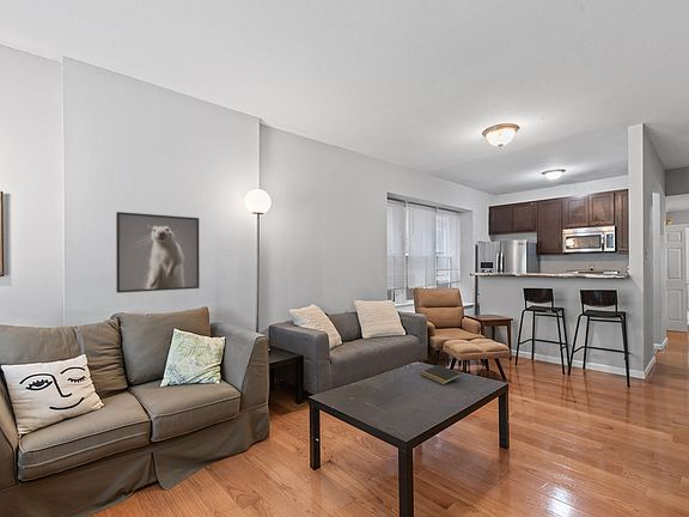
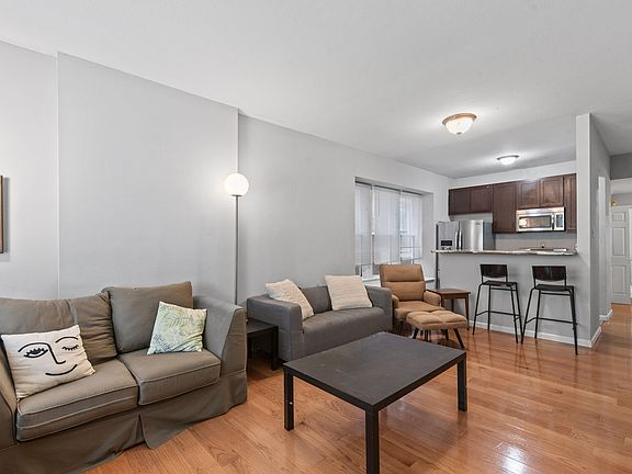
- notepad [420,364,463,385]
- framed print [115,211,201,294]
